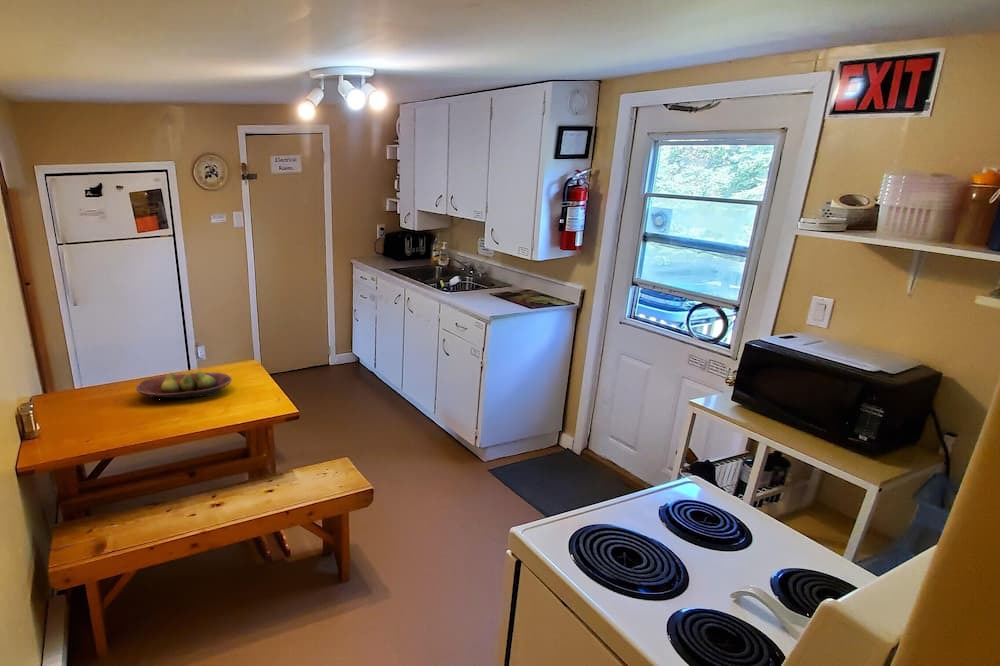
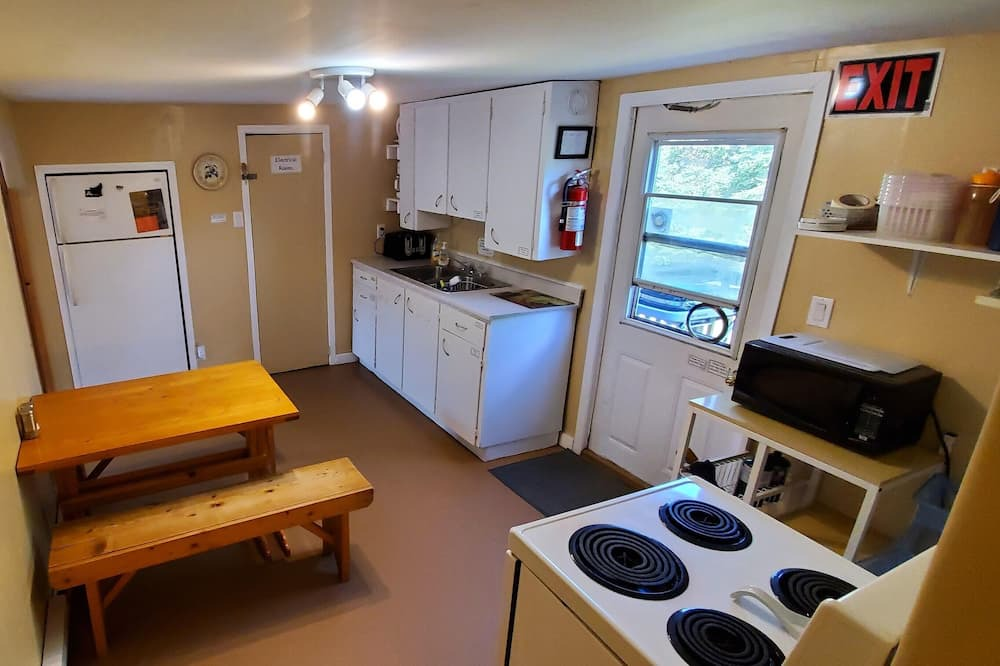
- fruit bowl [135,370,232,401]
